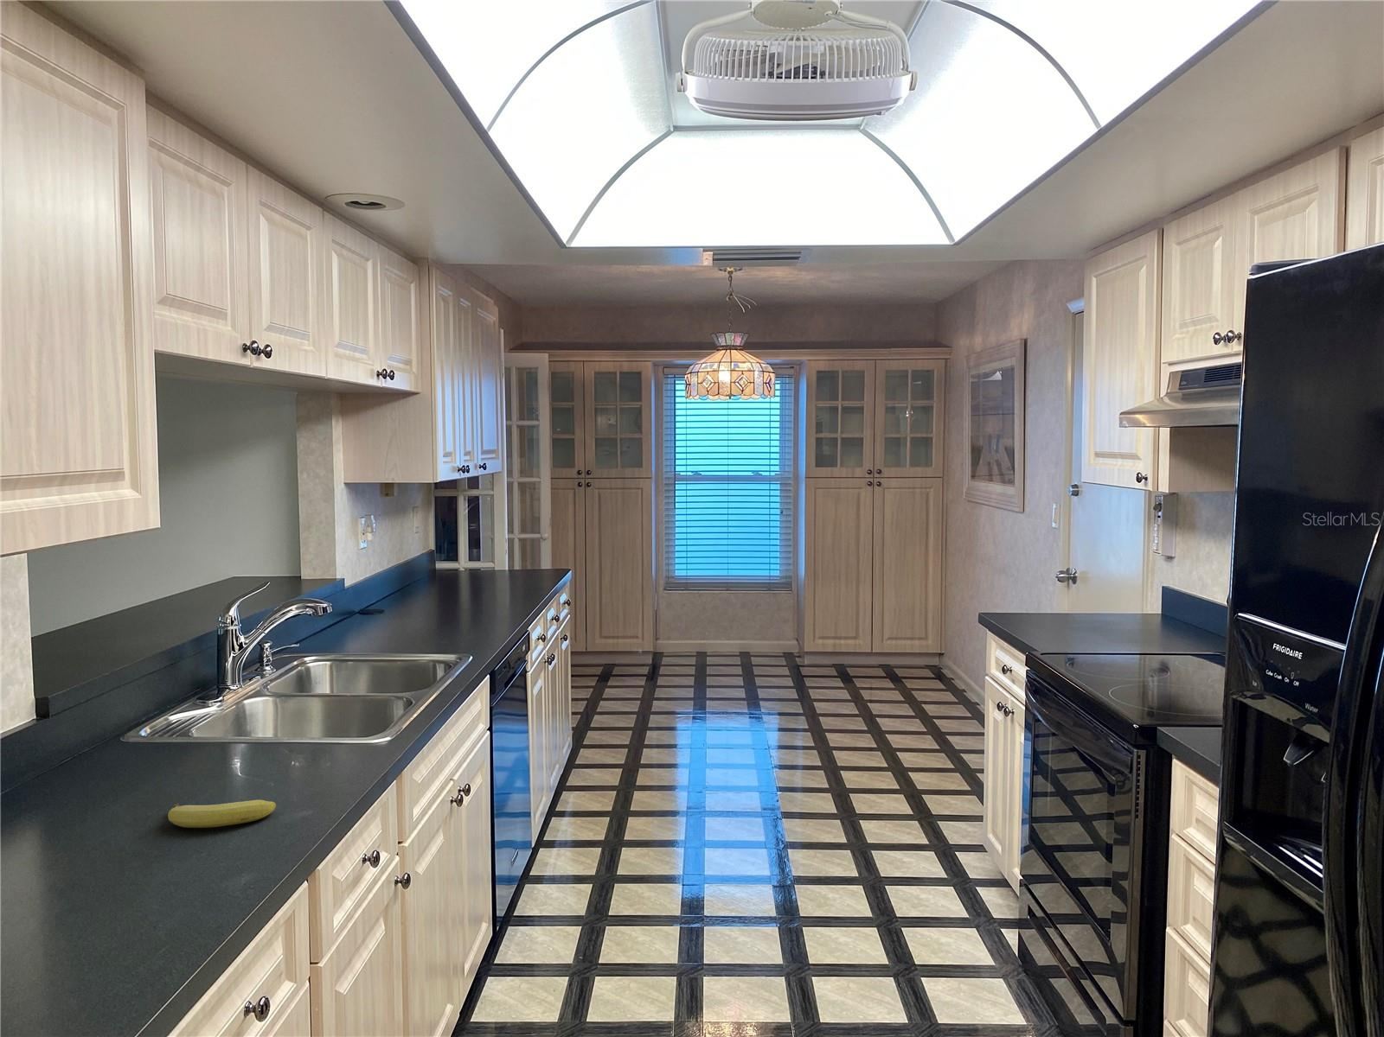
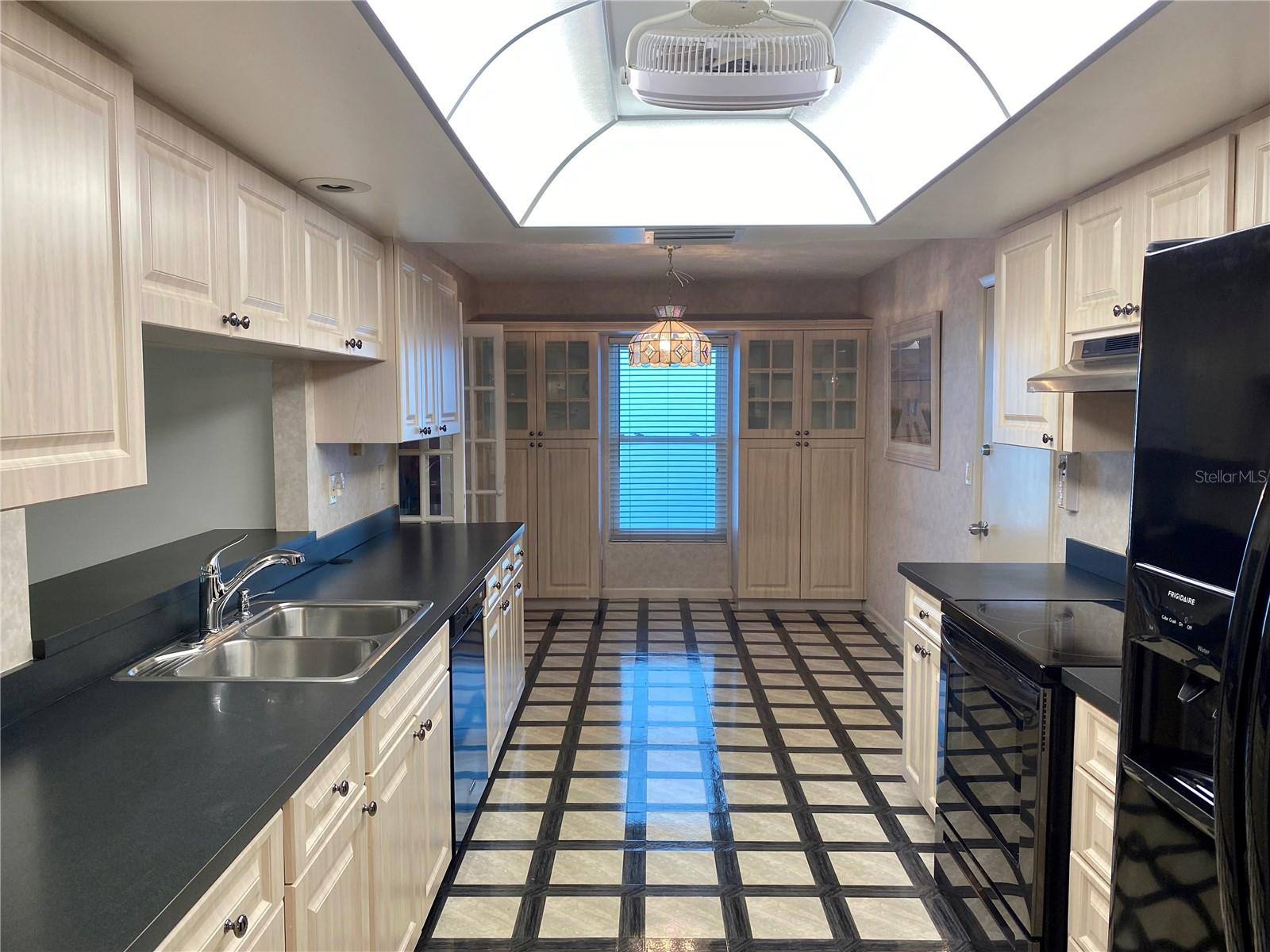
- fruit [167,800,277,829]
